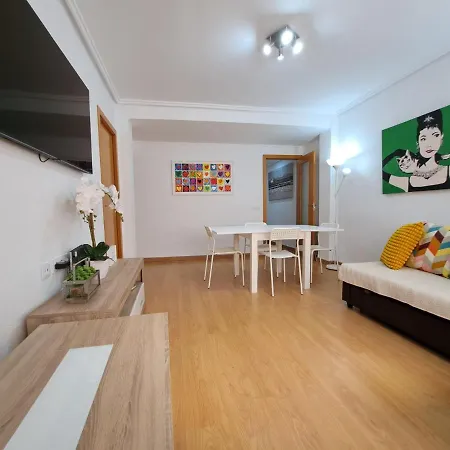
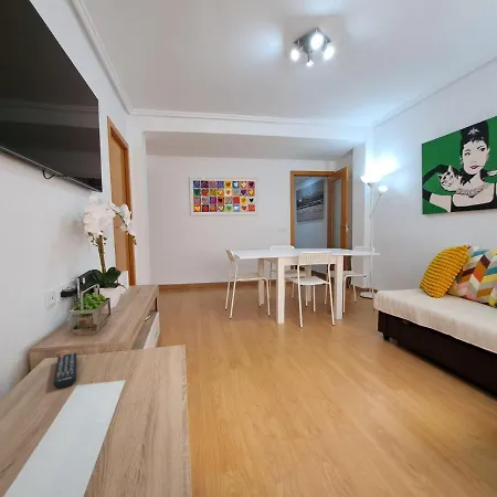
+ remote control [53,351,77,389]
